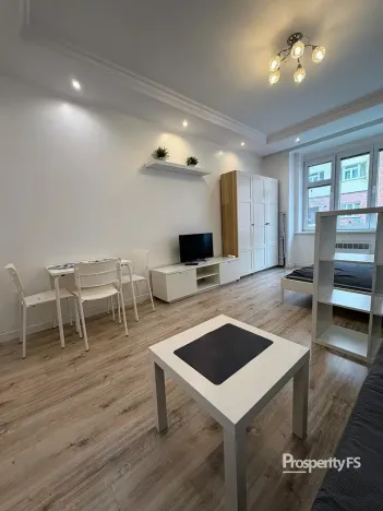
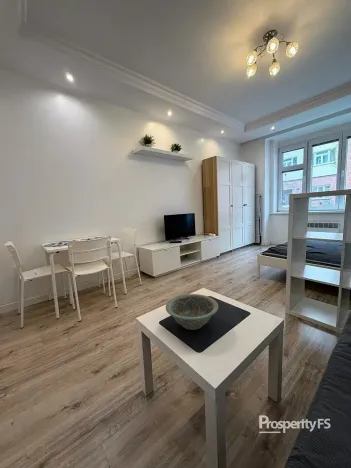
+ decorative bowl [165,293,219,331]
